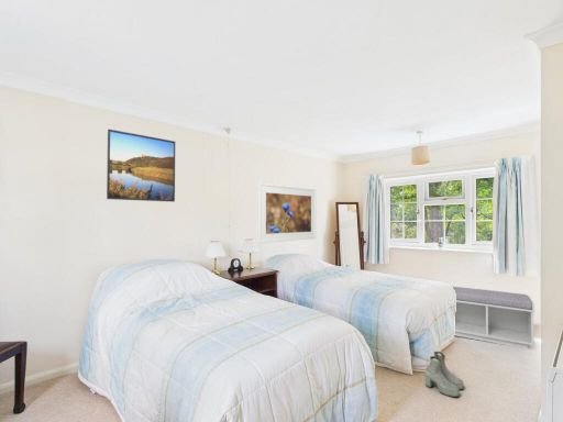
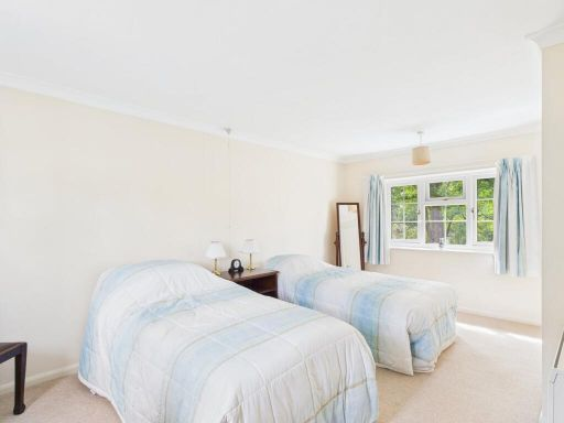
- boots [423,351,465,398]
- bench [452,286,537,349]
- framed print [257,182,317,244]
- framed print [106,129,176,203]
